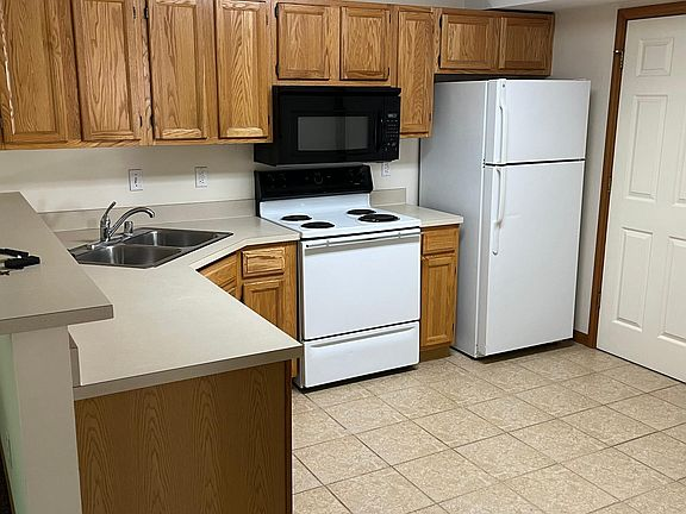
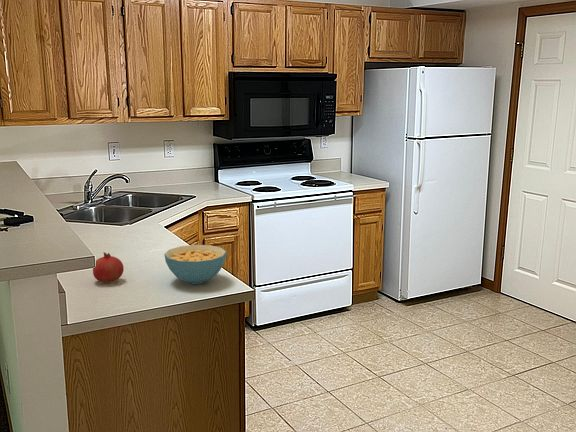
+ cereal bowl [163,244,227,285]
+ fruit [92,251,125,283]
